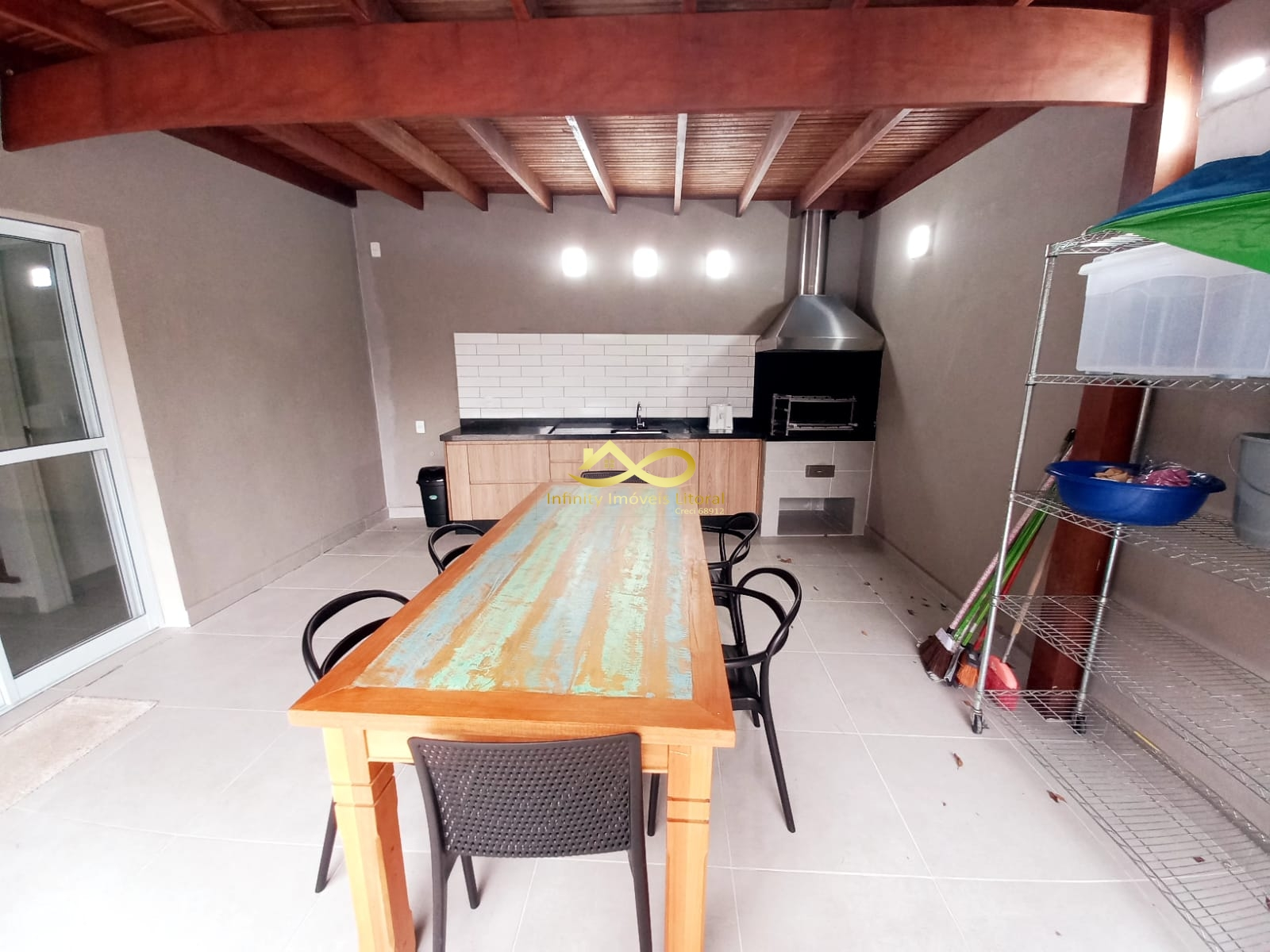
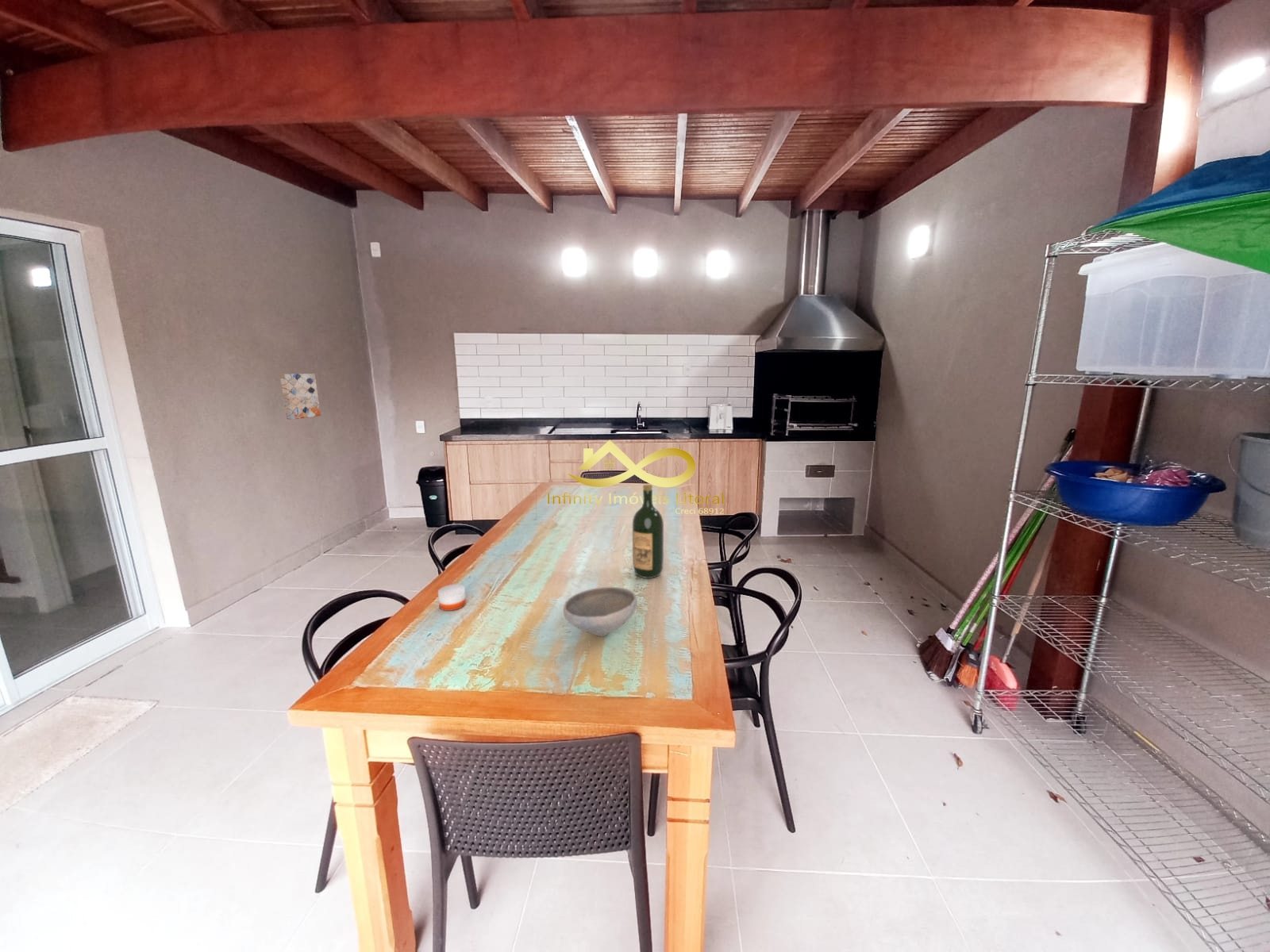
+ bowl [563,586,638,637]
+ wall art [279,373,321,420]
+ wine bottle [632,484,664,579]
+ candle [437,579,467,612]
